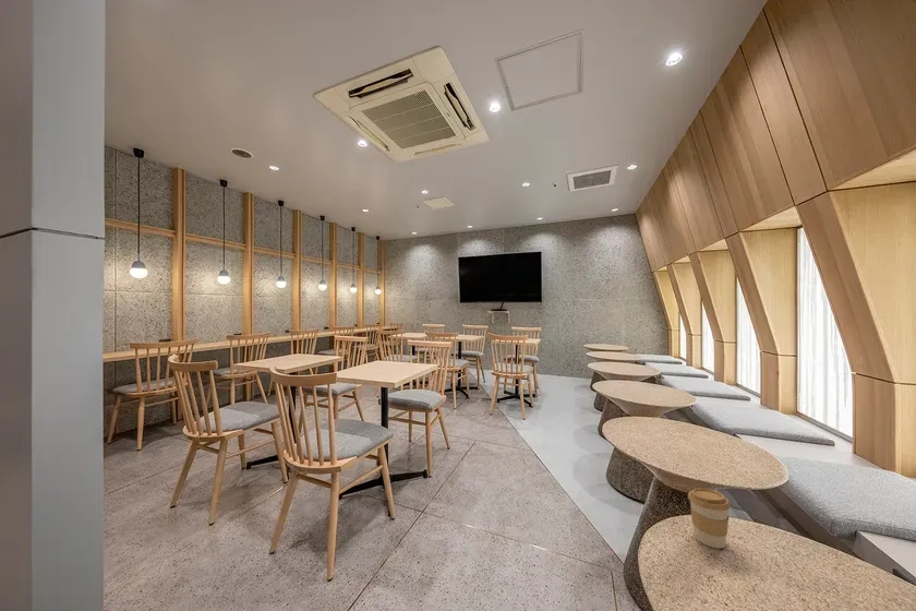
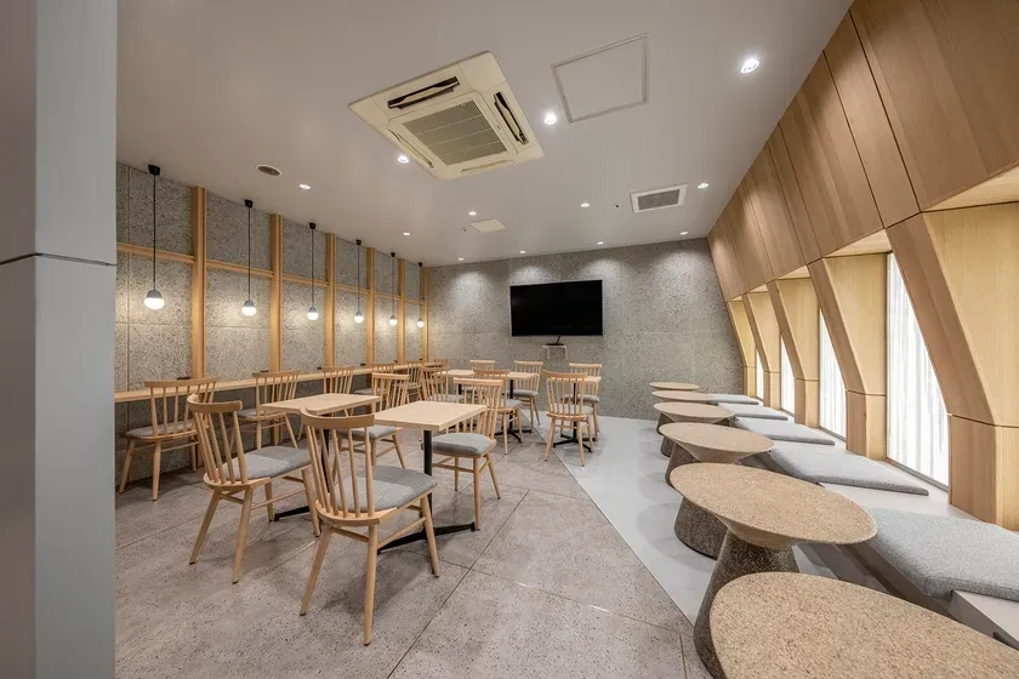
- coffee cup [687,488,731,550]
